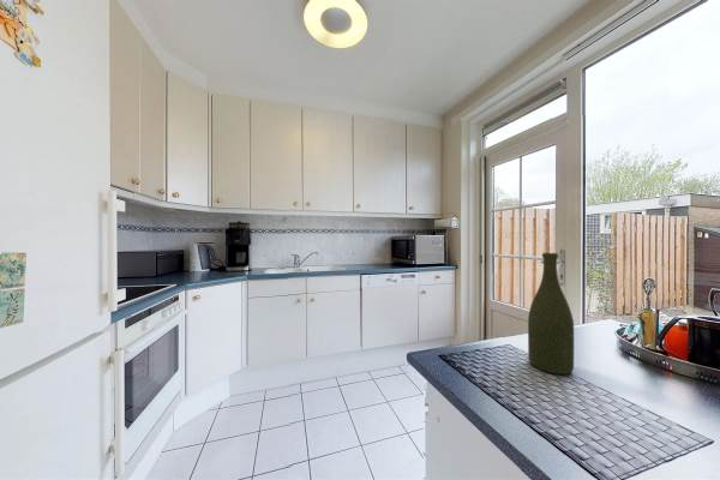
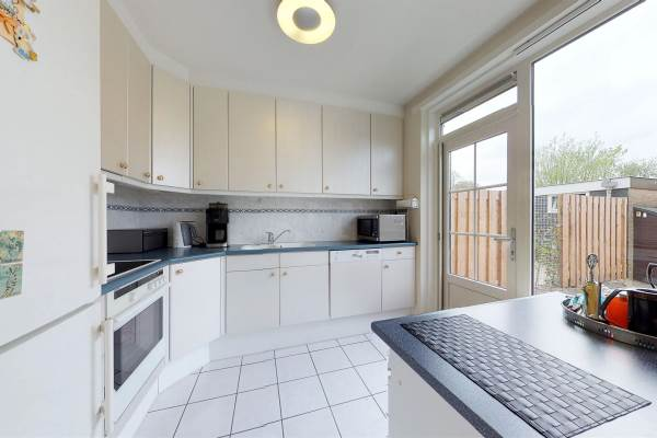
- bottle [527,252,575,376]
